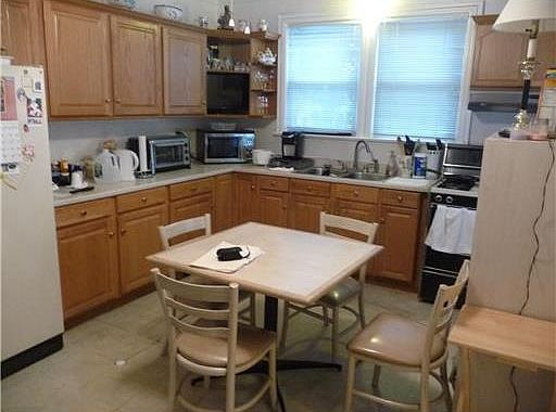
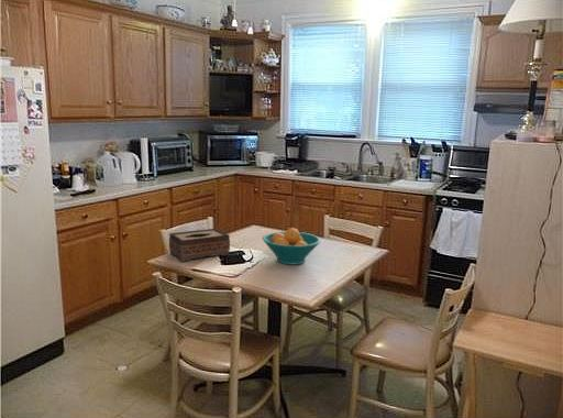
+ fruit bowl [262,227,322,265]
+ tissue box [168,228,231,263]
